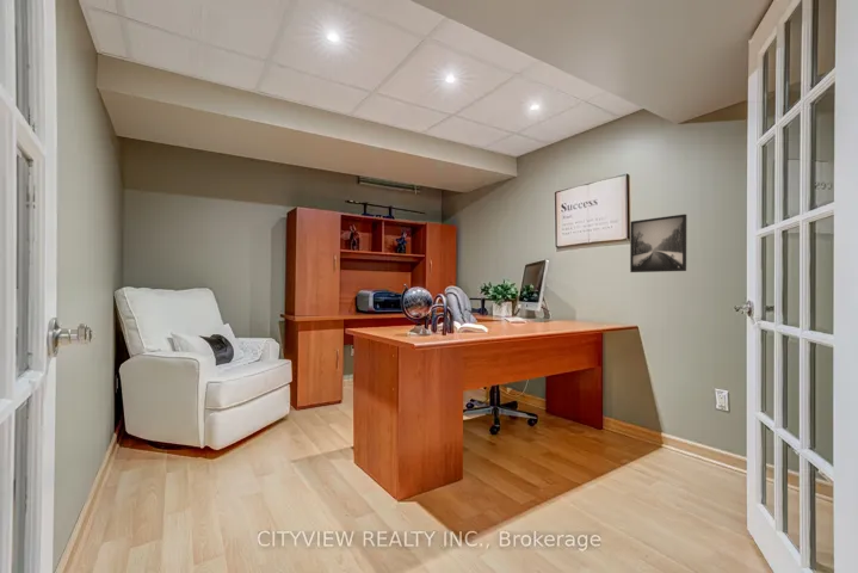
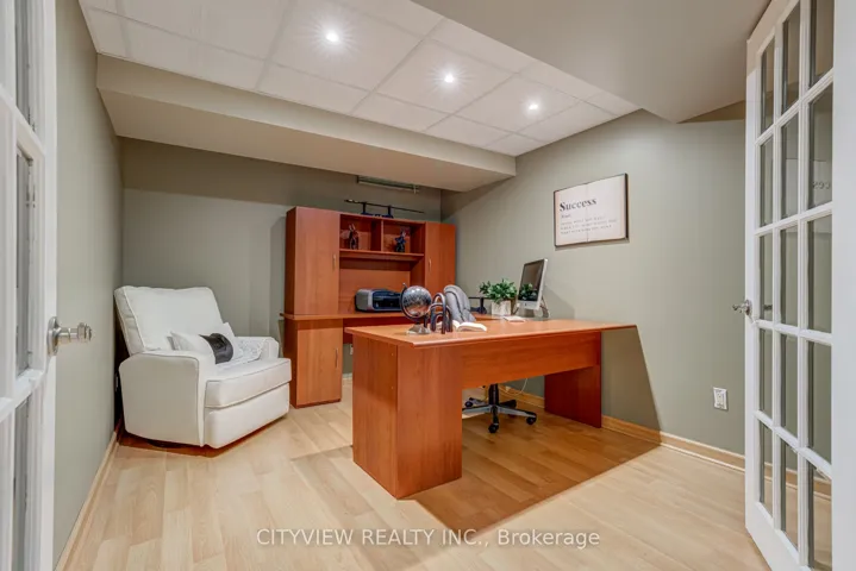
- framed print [629,212,687,273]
